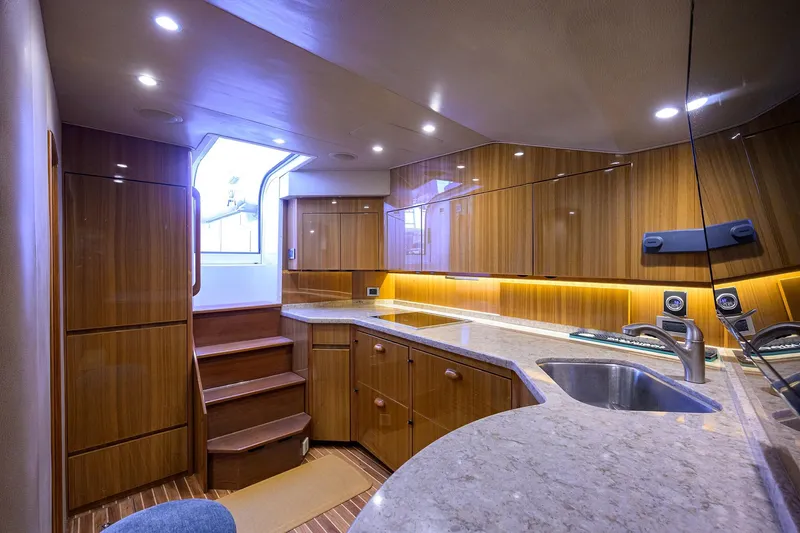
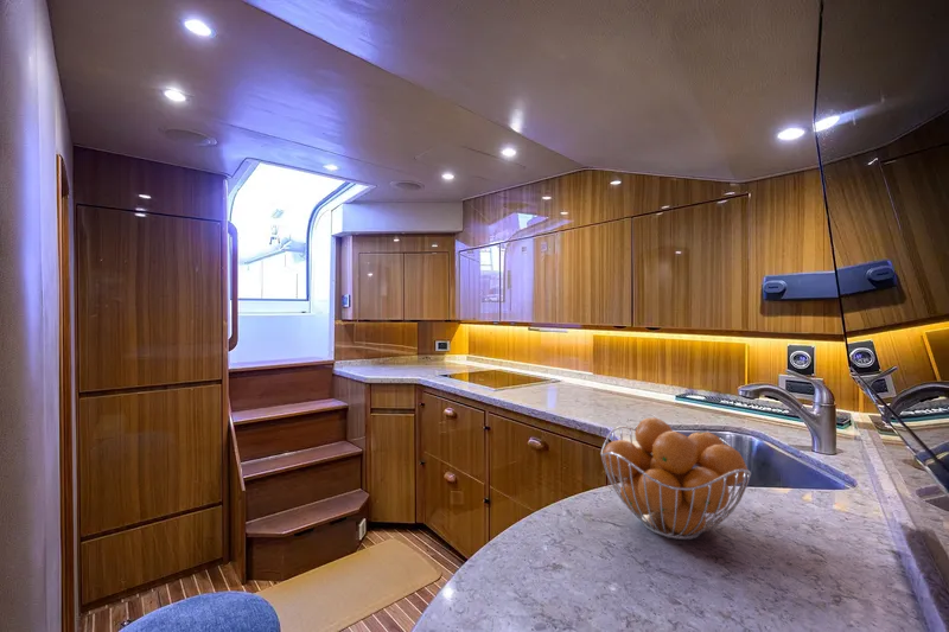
+ fruit basket [599,416,752,541]
